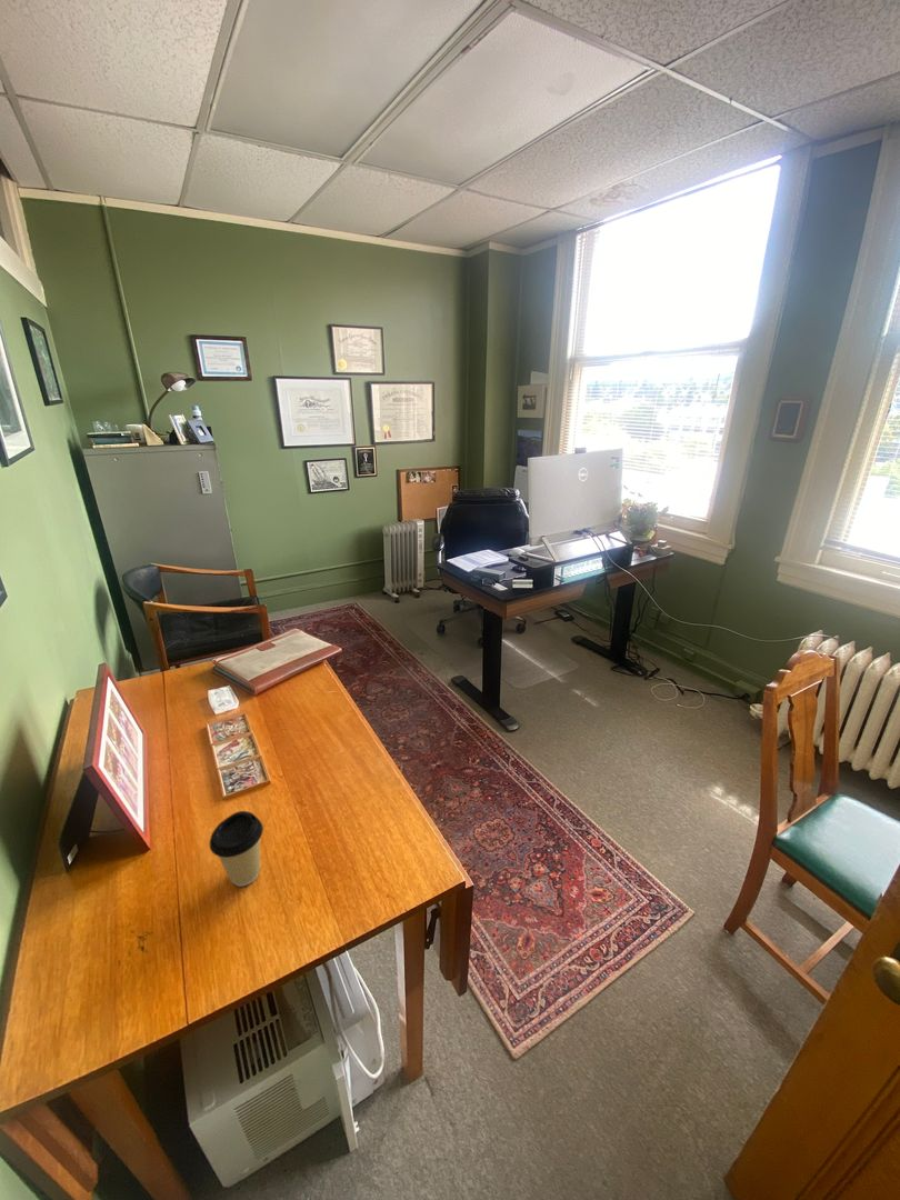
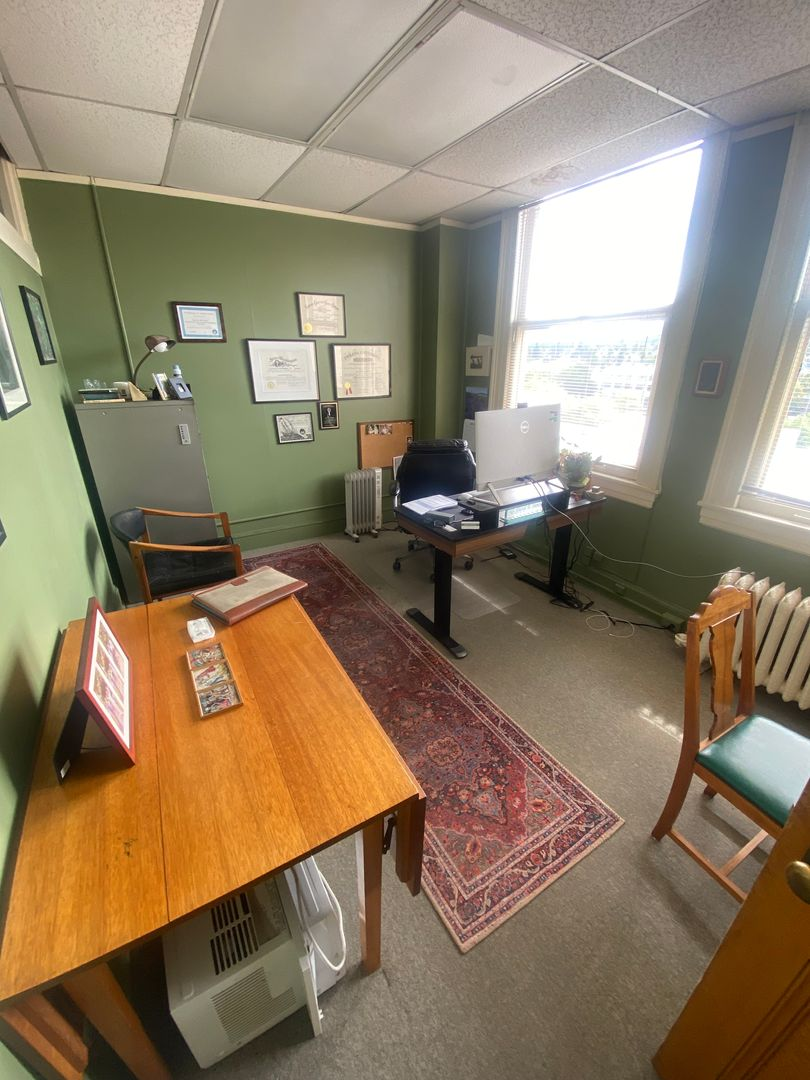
- coffee cup [209,810,264,888]
